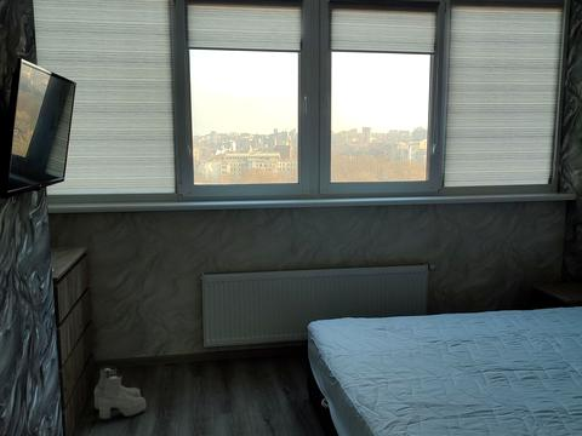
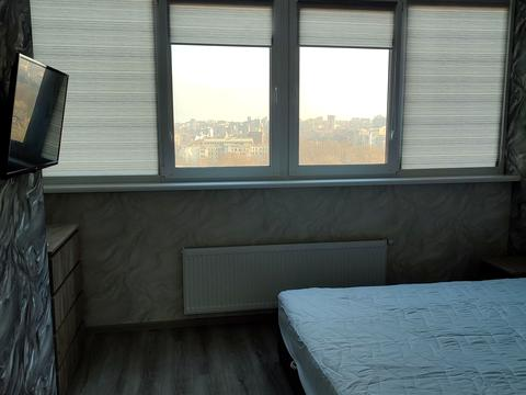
- boots [93,365,147,420]
